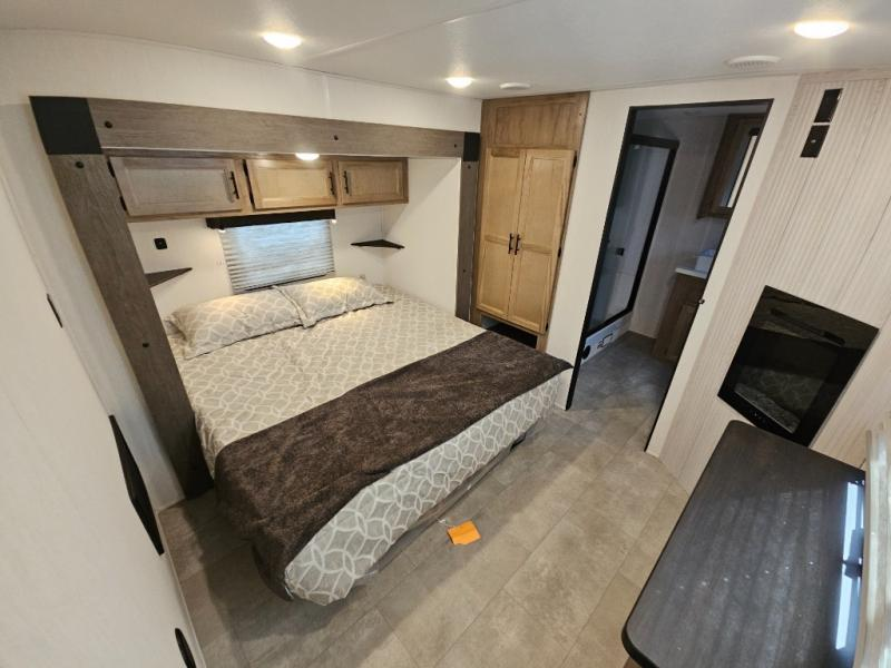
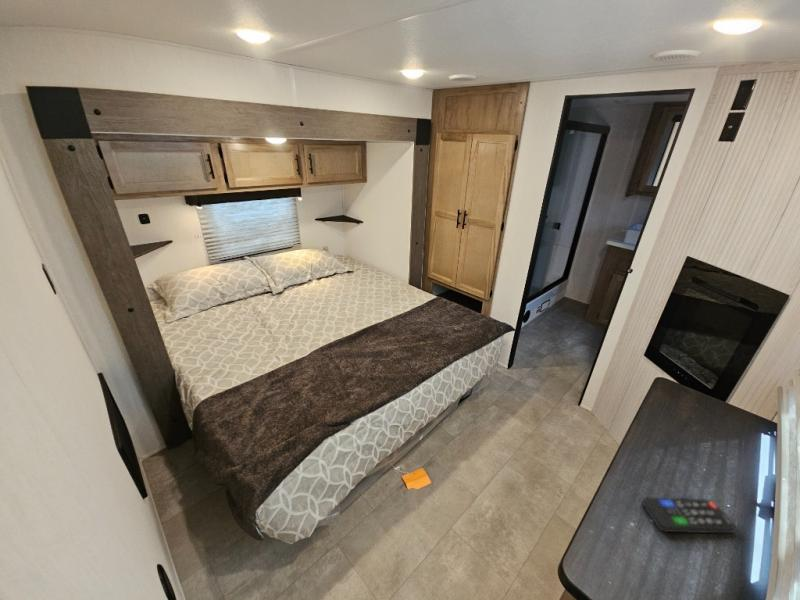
+ remote control [641,497,737,534]
